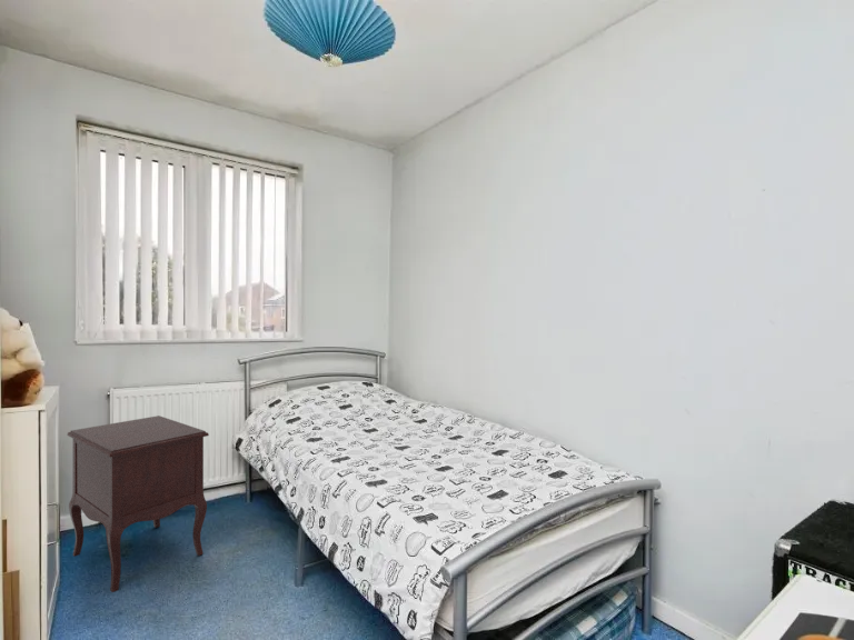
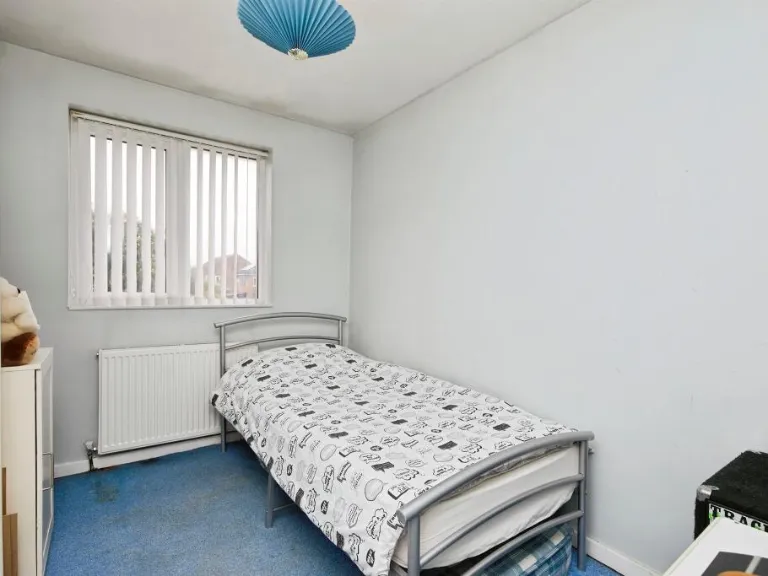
- nightstand [67,414,210,593]
